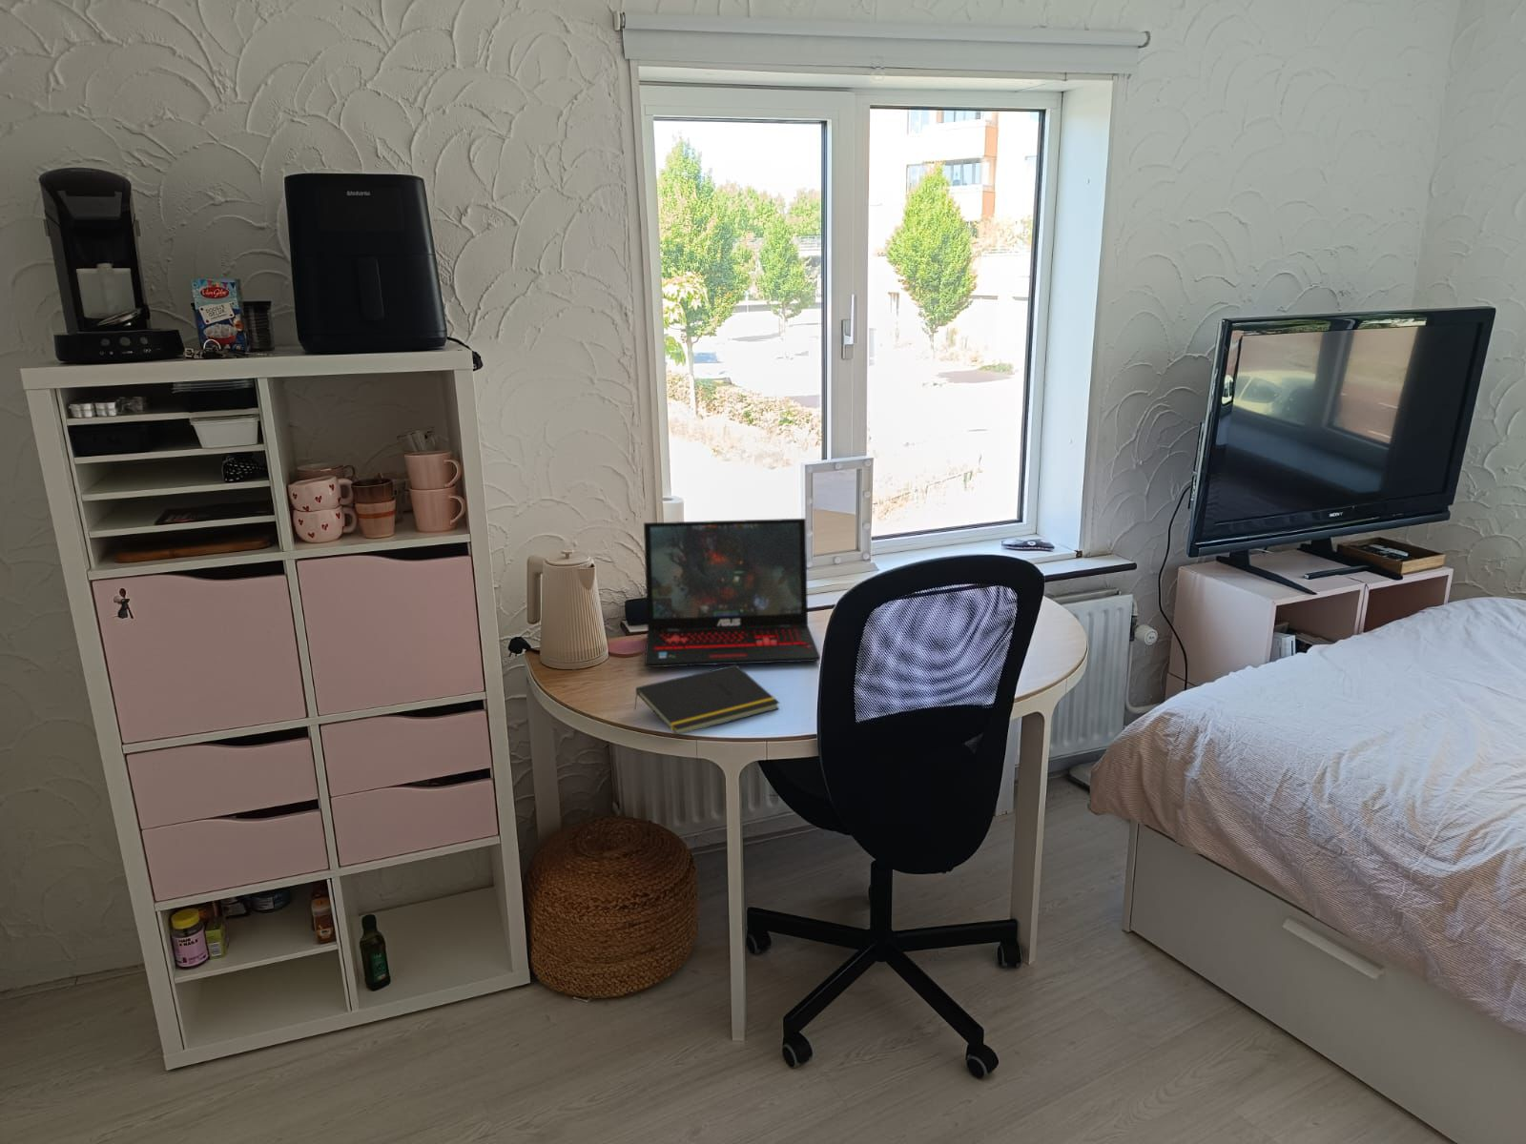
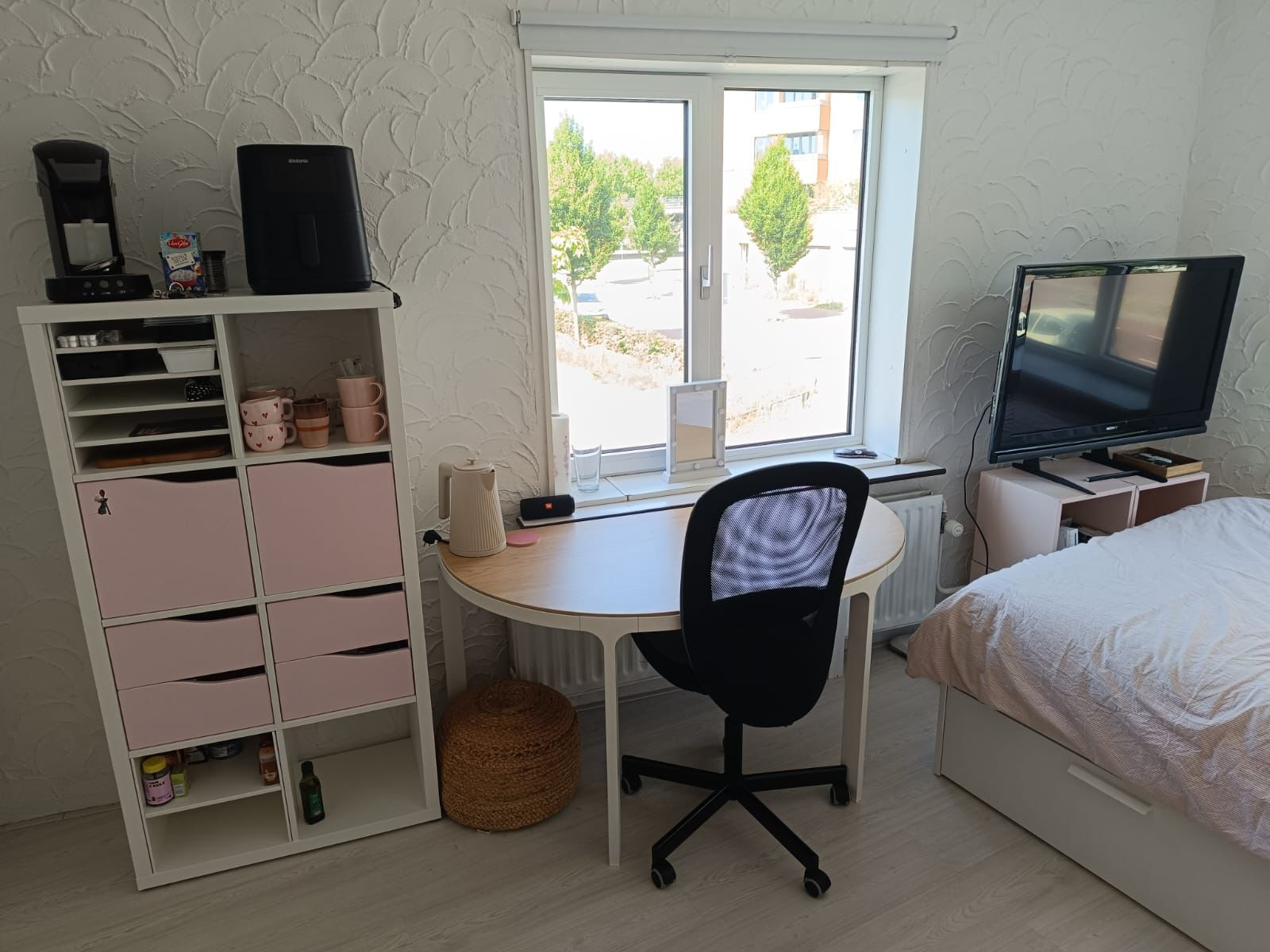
- notepad [633,665,781,735]
- laptop [643,518,821,668]
